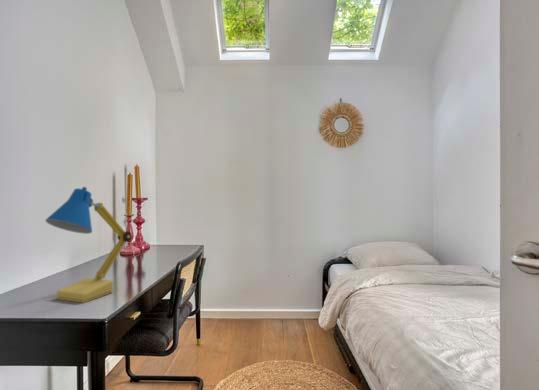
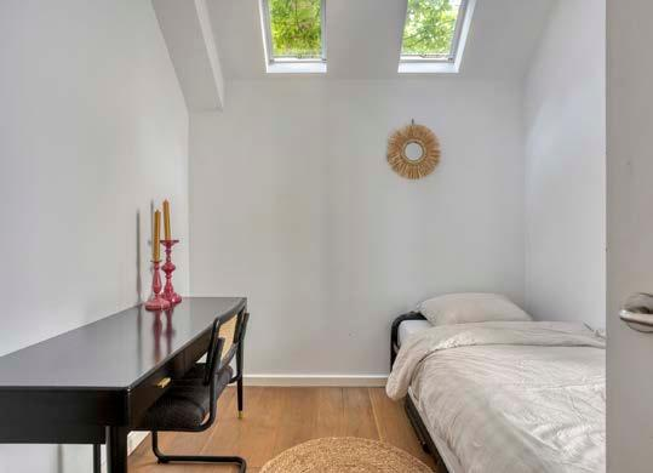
- desk lamp [44,186,133,304]
